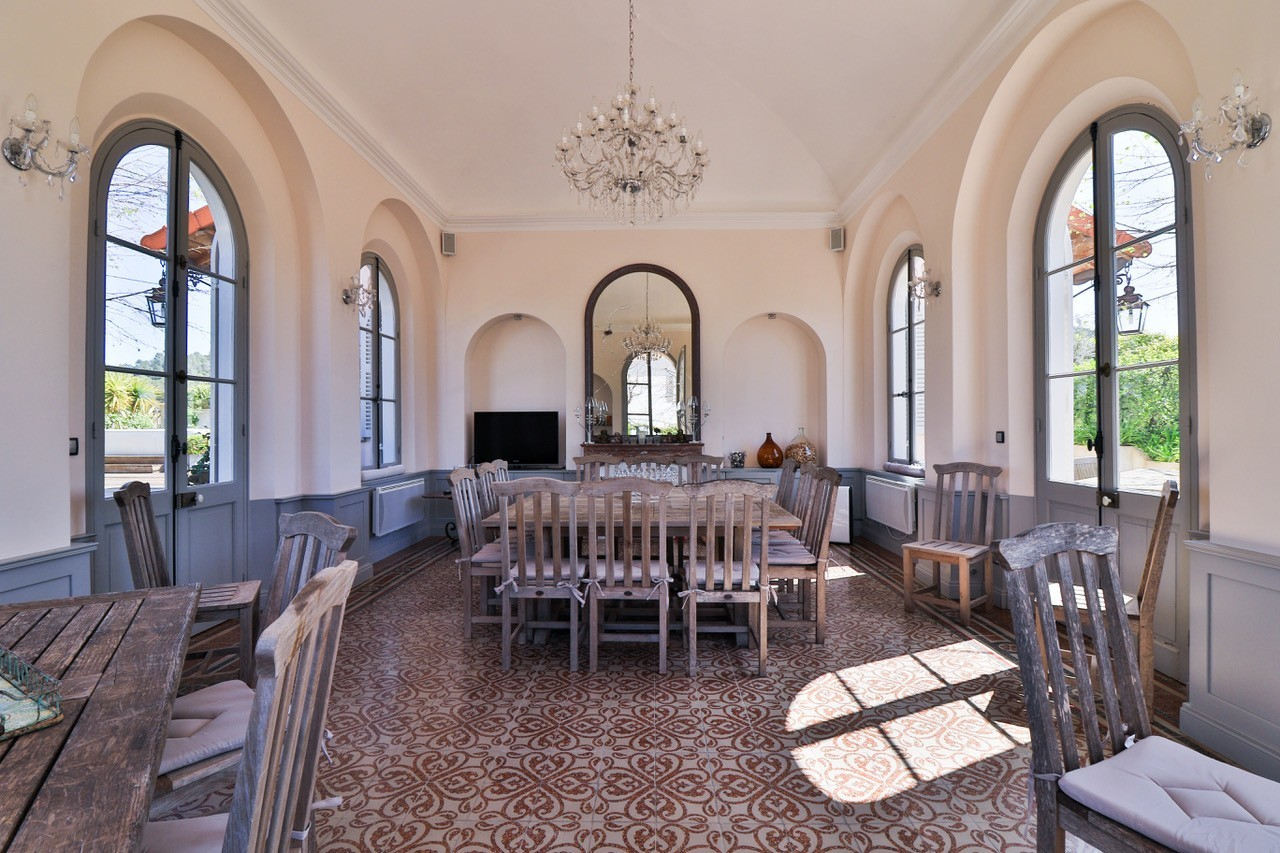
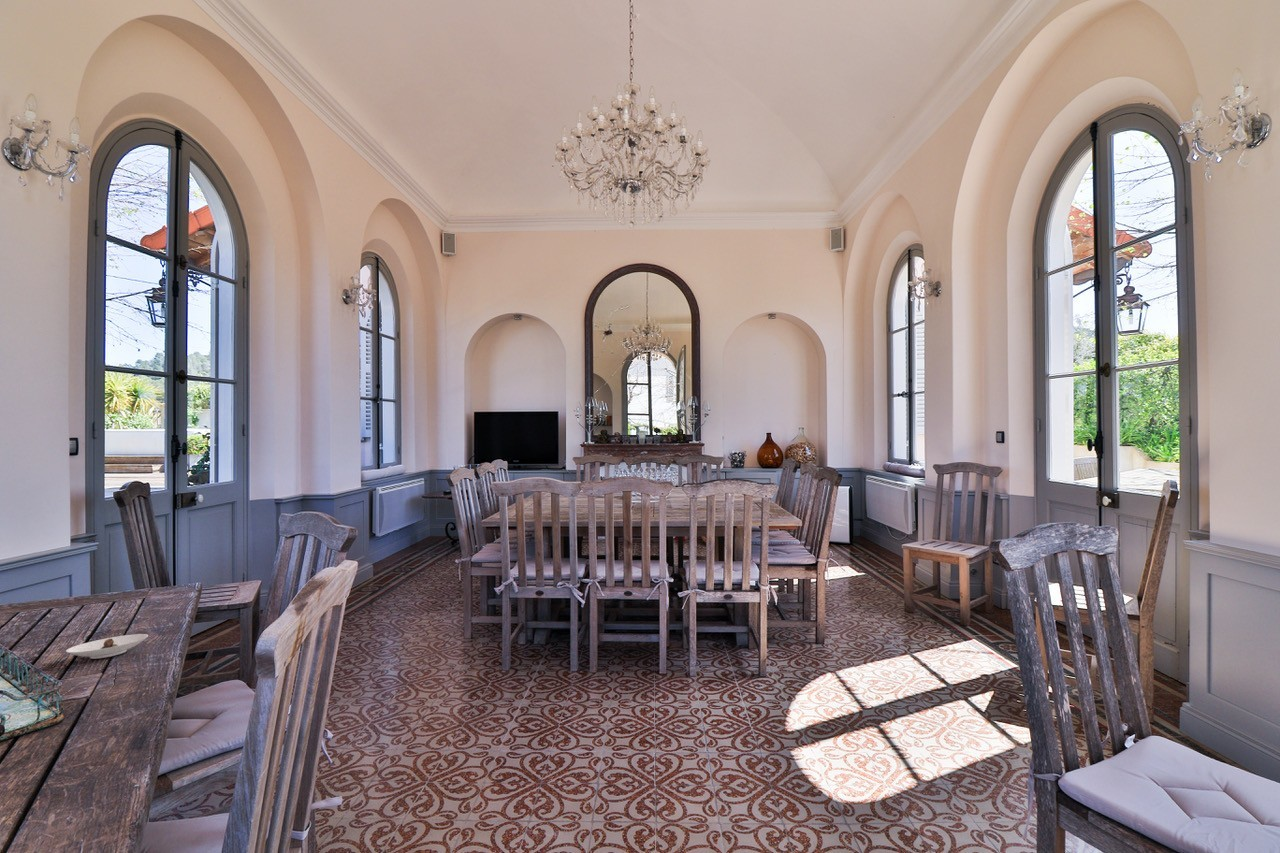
+ saucer [65,633,149,660]
